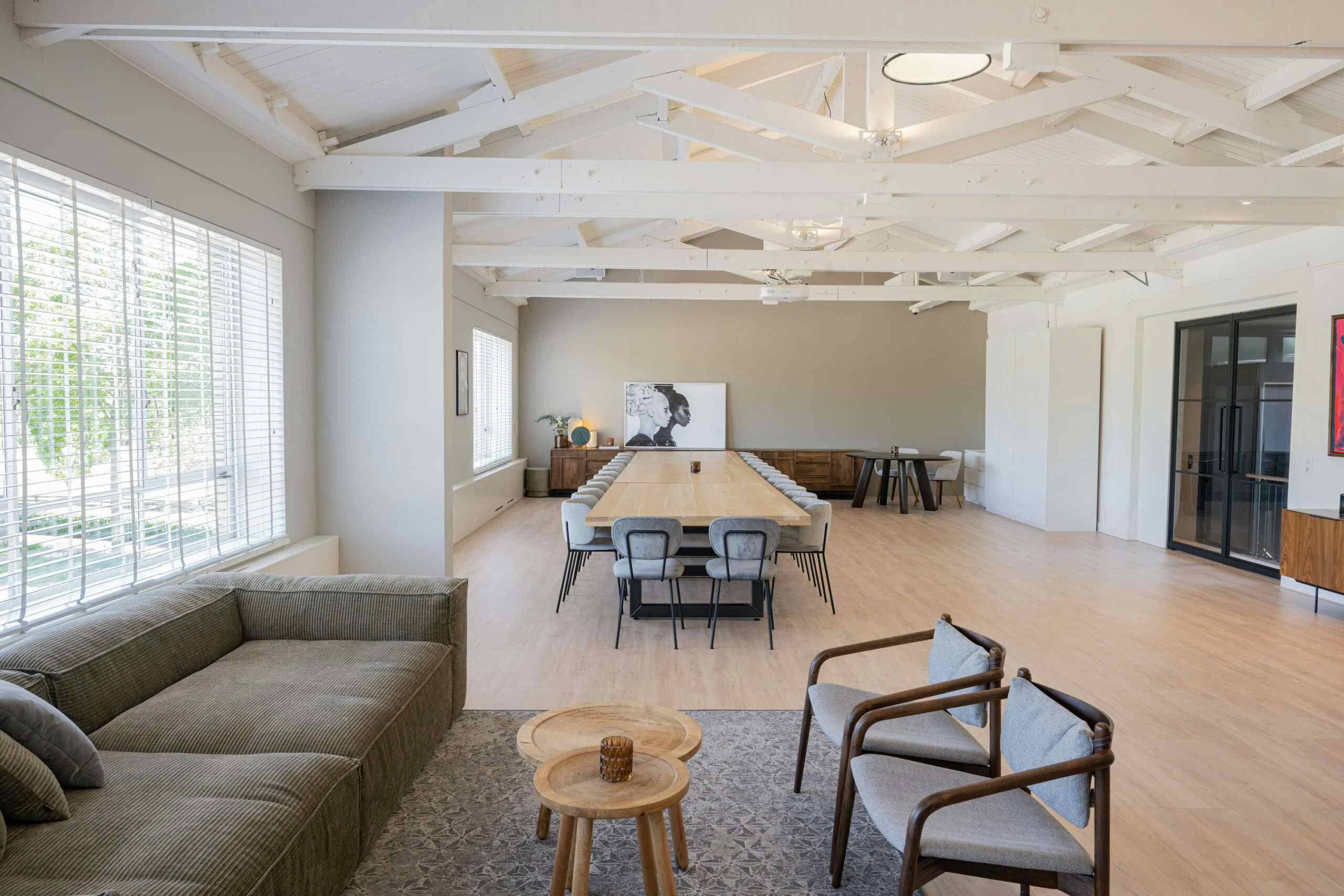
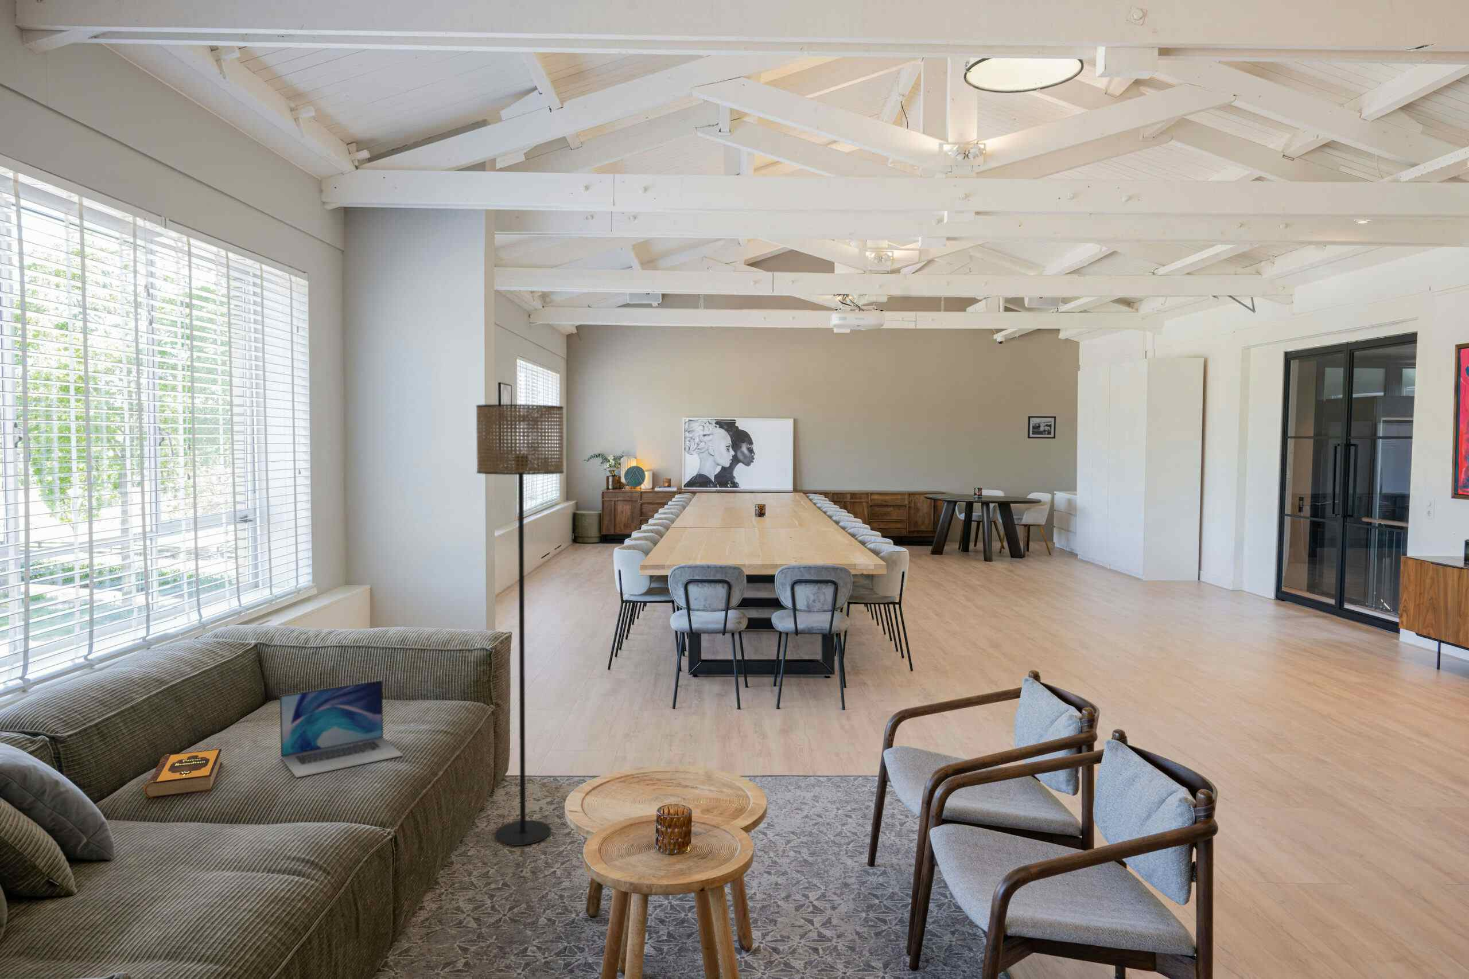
+ hardback book [144,748,223,799]
+ laptop [279,680,404,778]
+ floor lamp [475,404,565,846]
+ picture frame [1027,416,1057,439]
